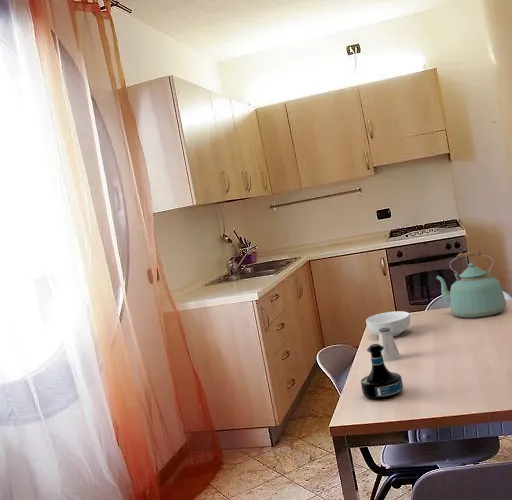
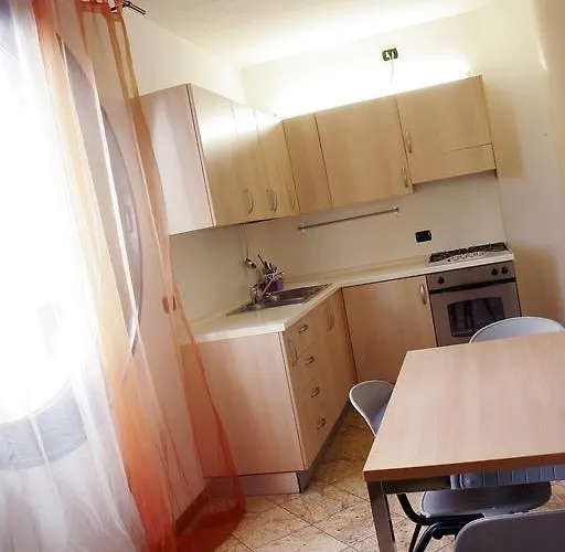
- kettle [435,250,507,319]
- saltshaker [378,328,401,362]
- tequila bottle [360,343,404,401]
- cereal bowl [365,310,411,337]
